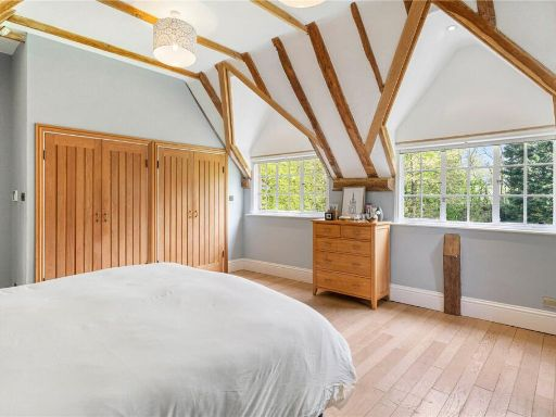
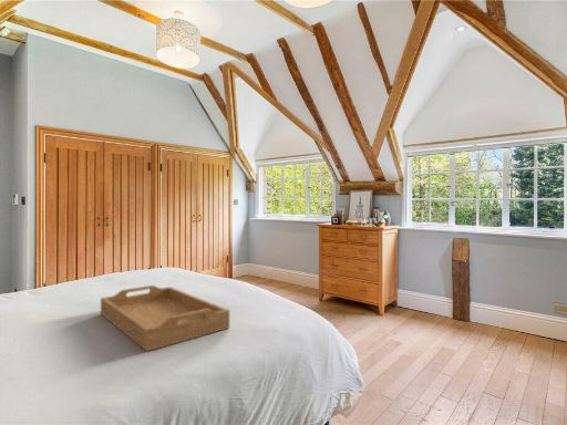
+ serving tray [100,284,230,353]
